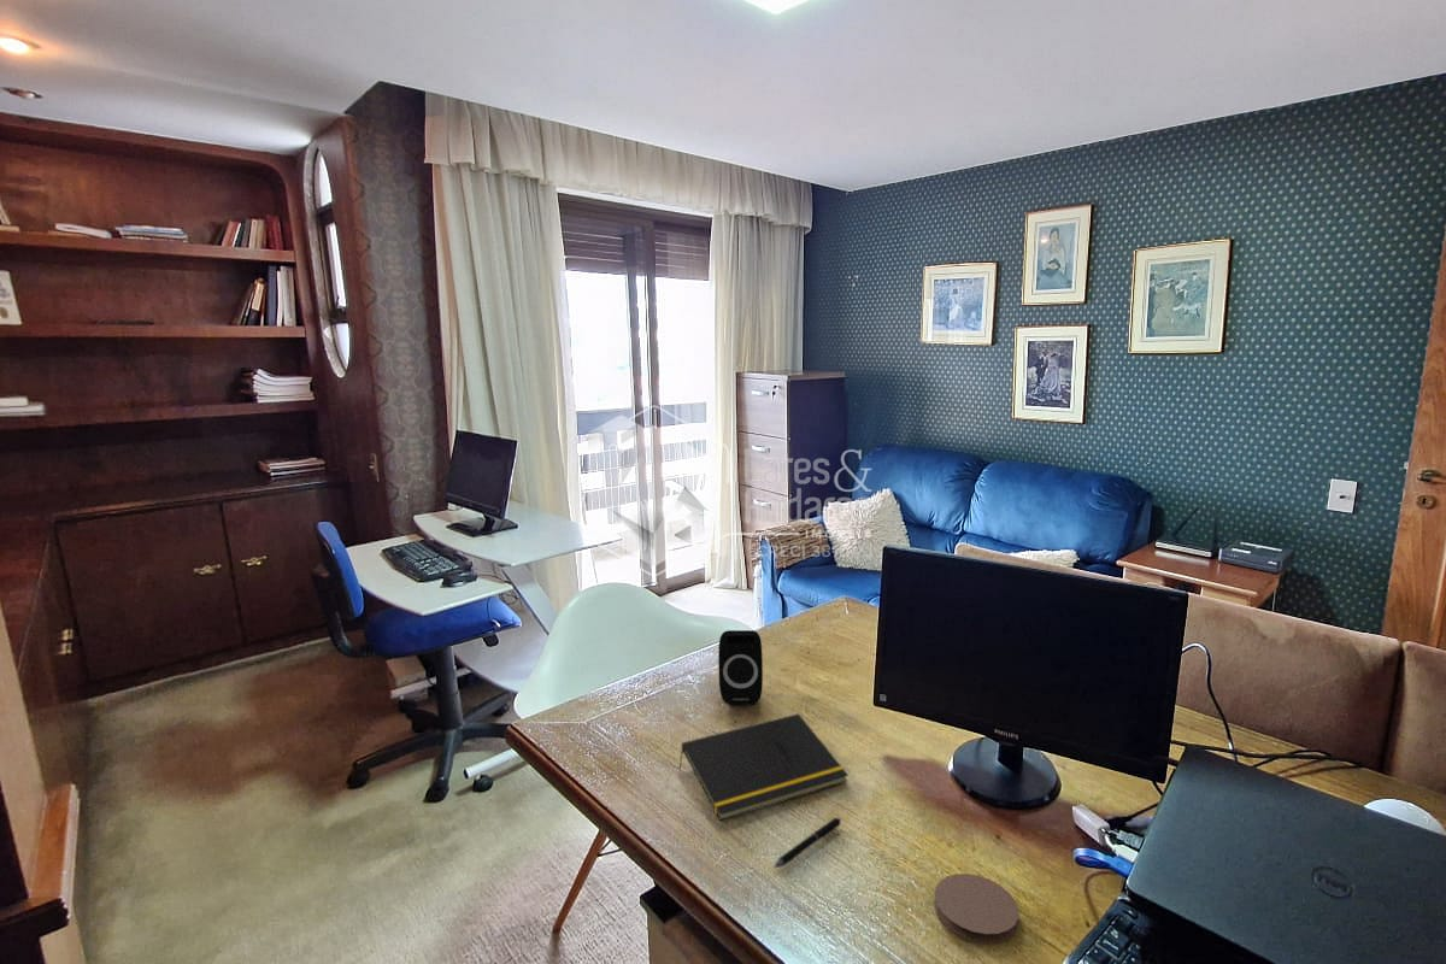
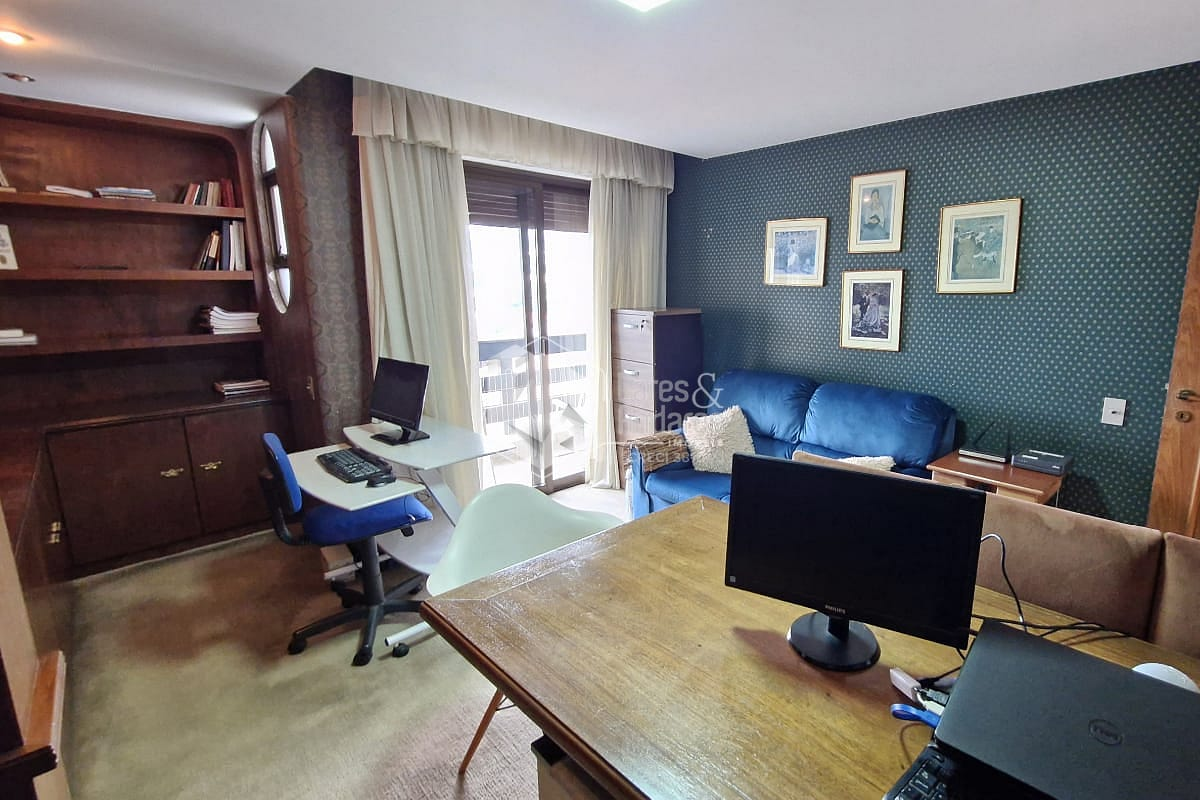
- notepad [677,712,850,822]
- pen [772,816,842,869]
- speaker [717,629,764,706]
- coaster [933,872,1019,945]
